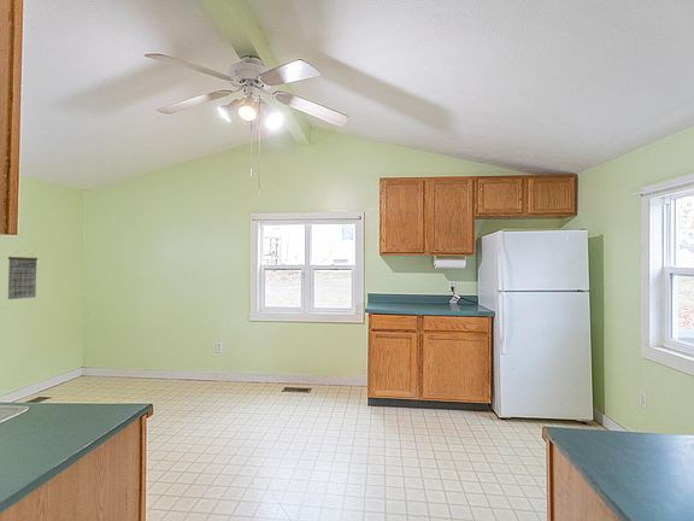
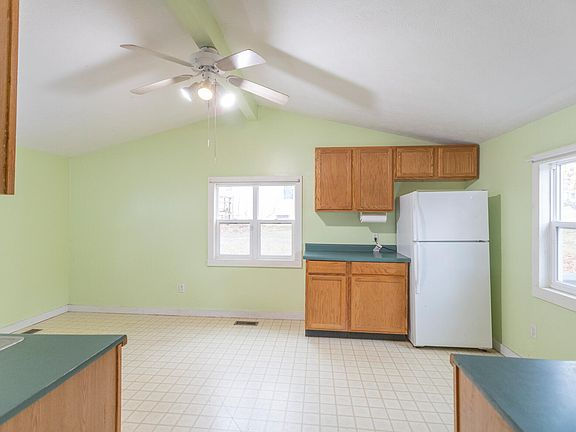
- calendar [7,248,39,300]
